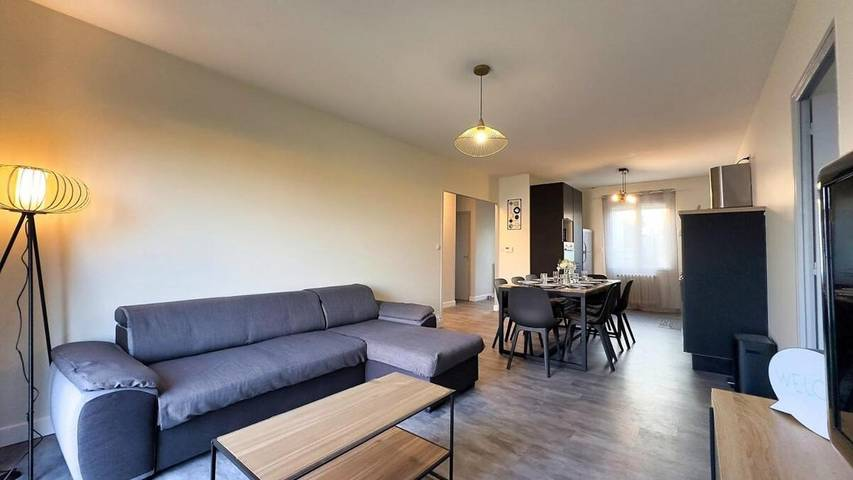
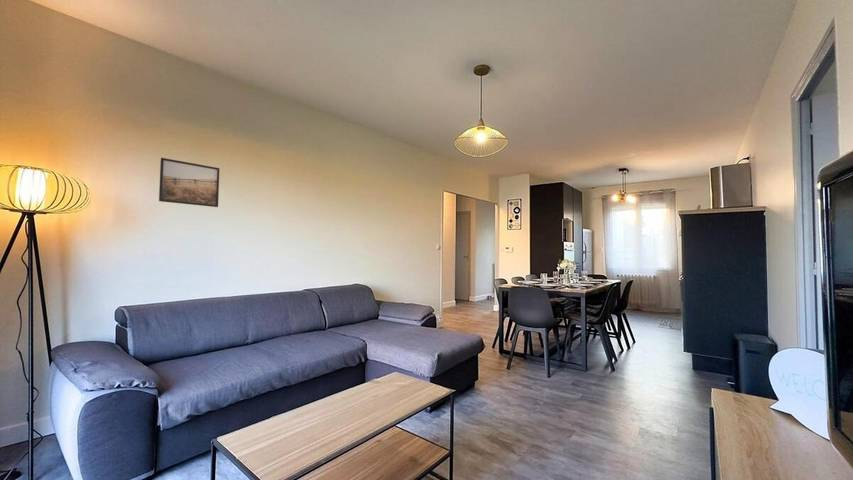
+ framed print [158,157,221,208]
